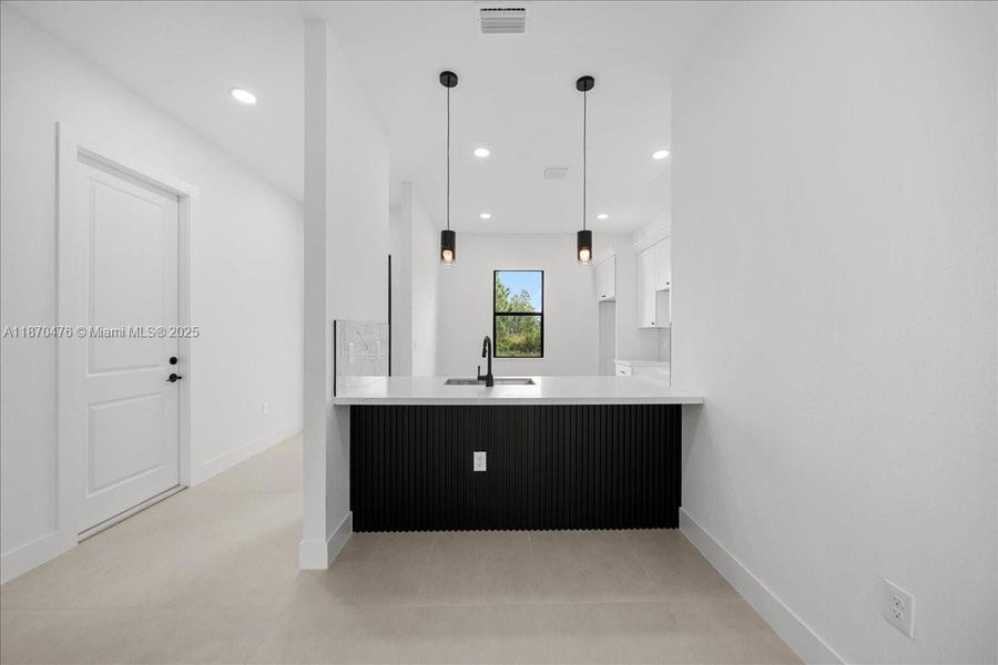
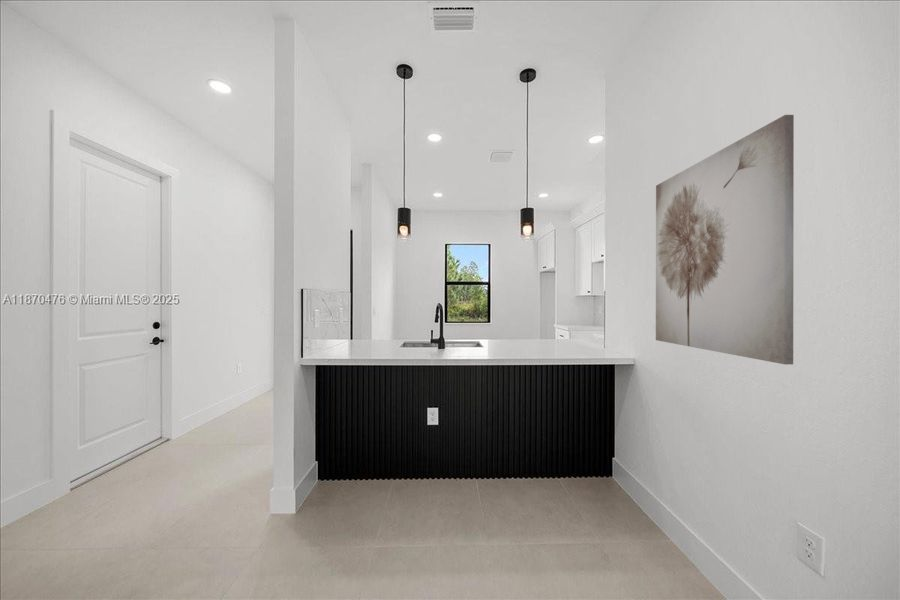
+ wall art [655,114,795,365]
